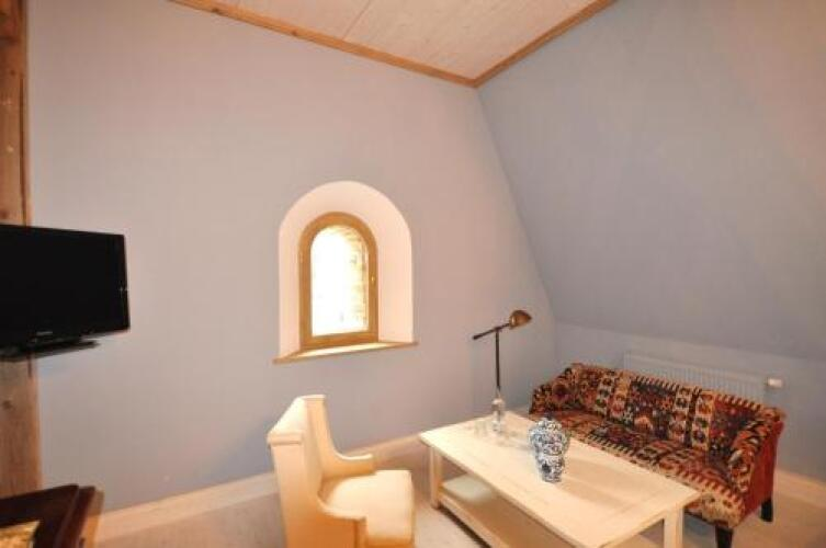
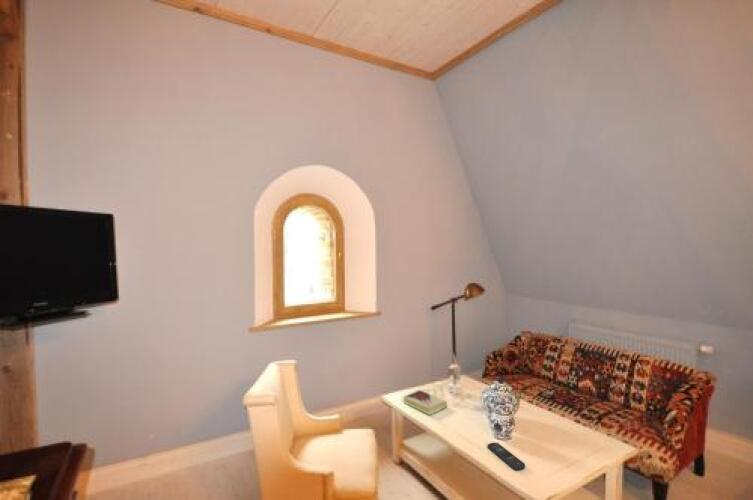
+ book [402,389,448,416]
+ remote control [487,442,526,471]
